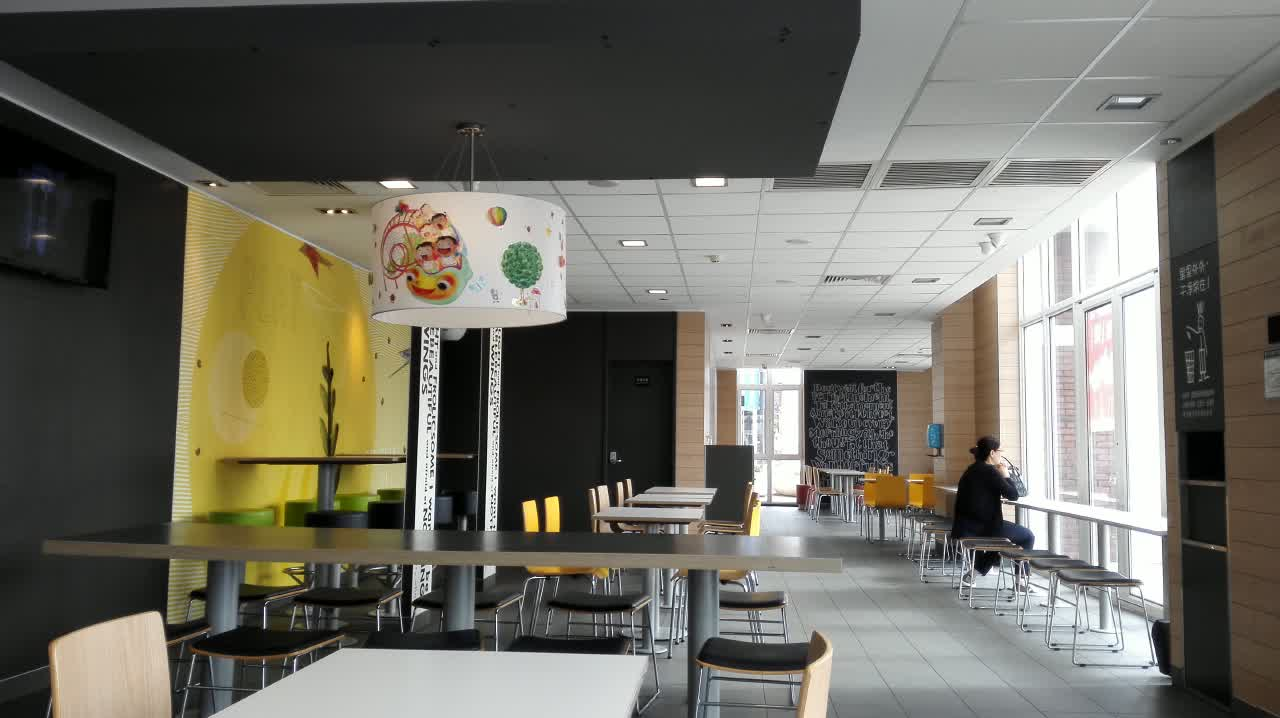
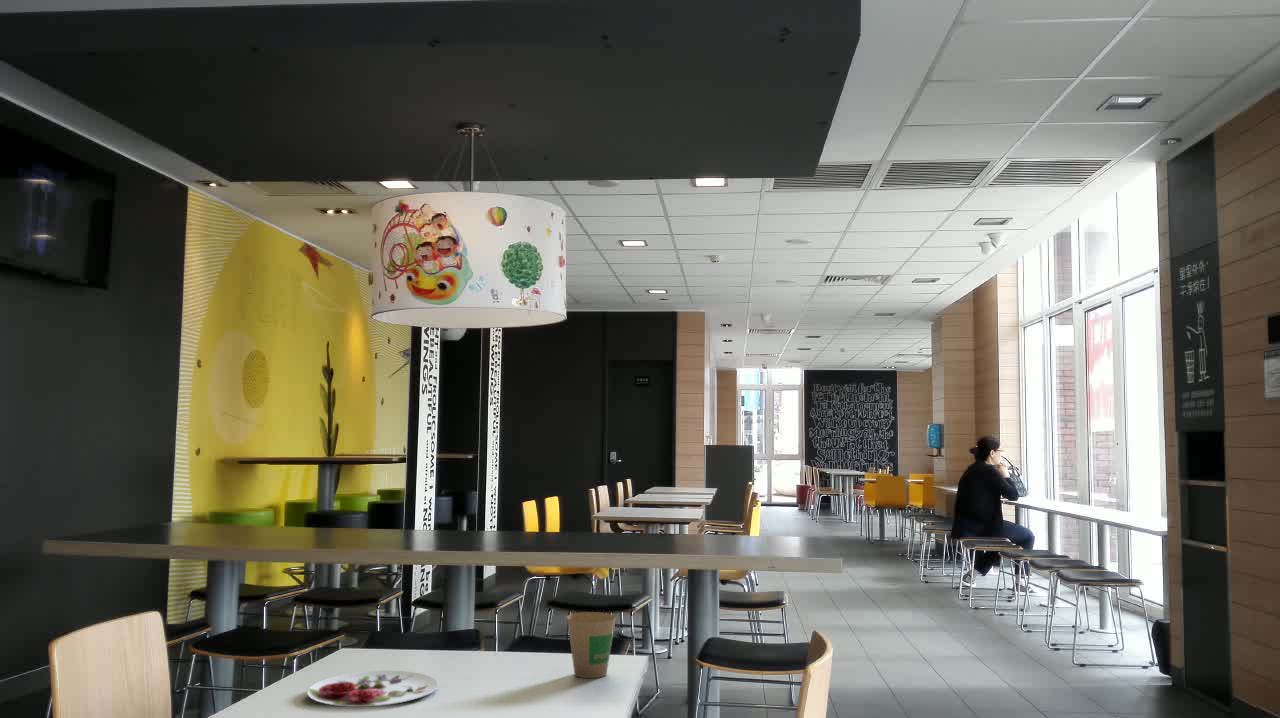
+ paper cup [566,611,617,679]
+ plate [306,670,439,708]
